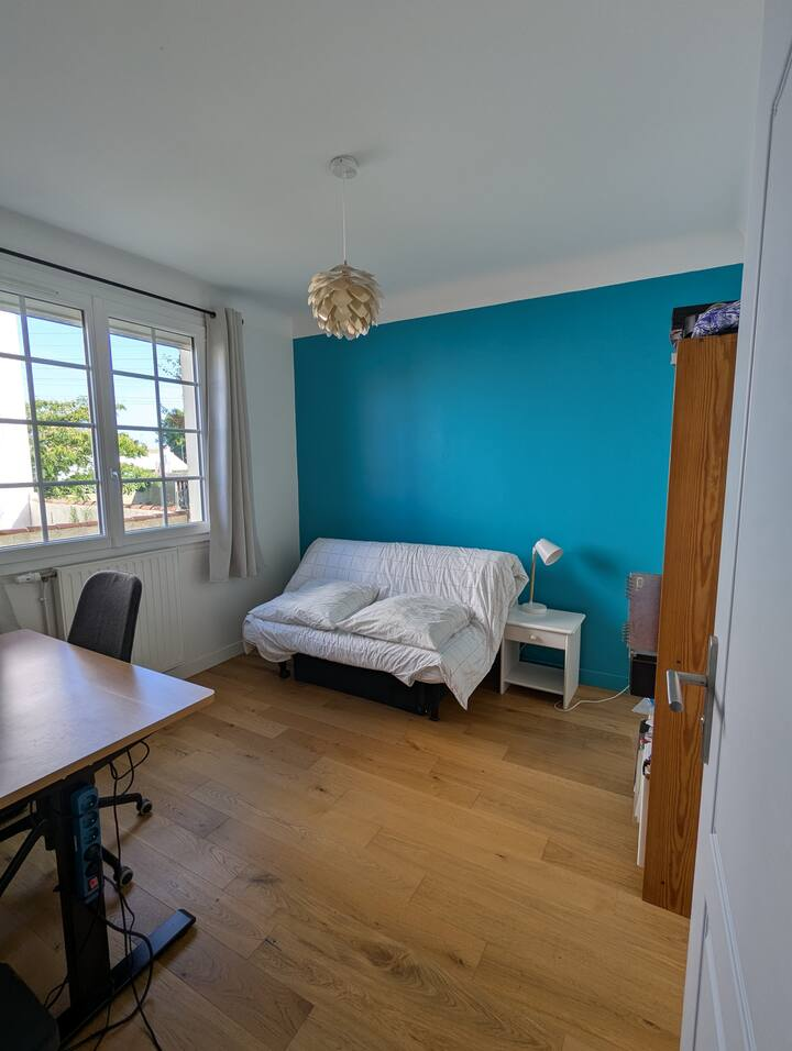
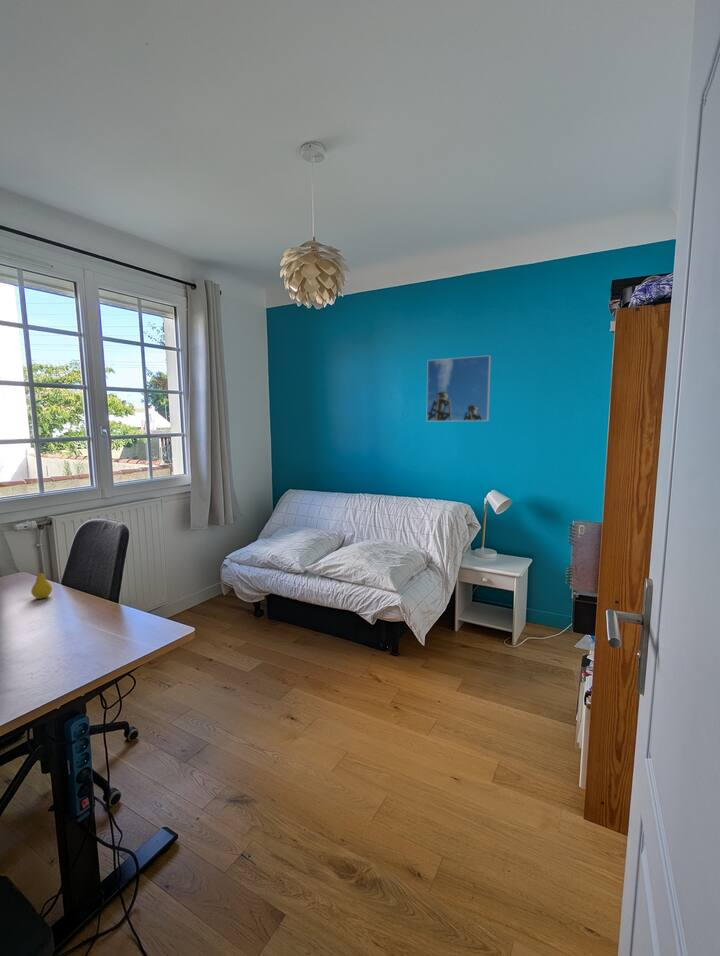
+ fruit [30,568,53,600]
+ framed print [426,354,492,422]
